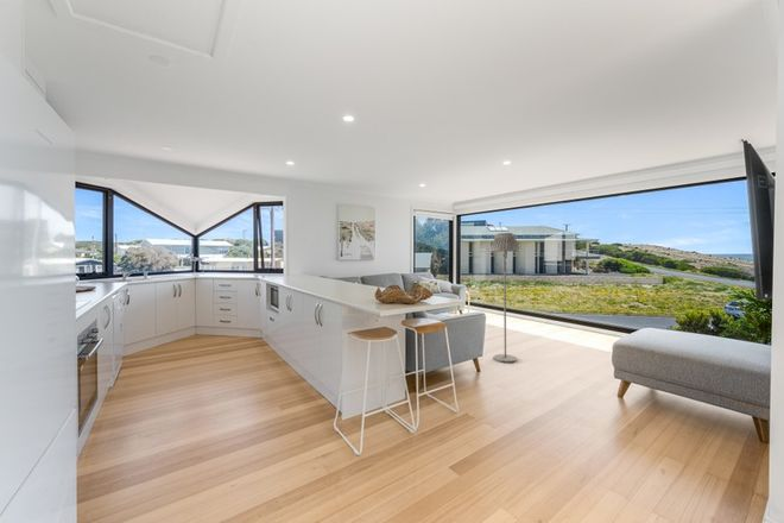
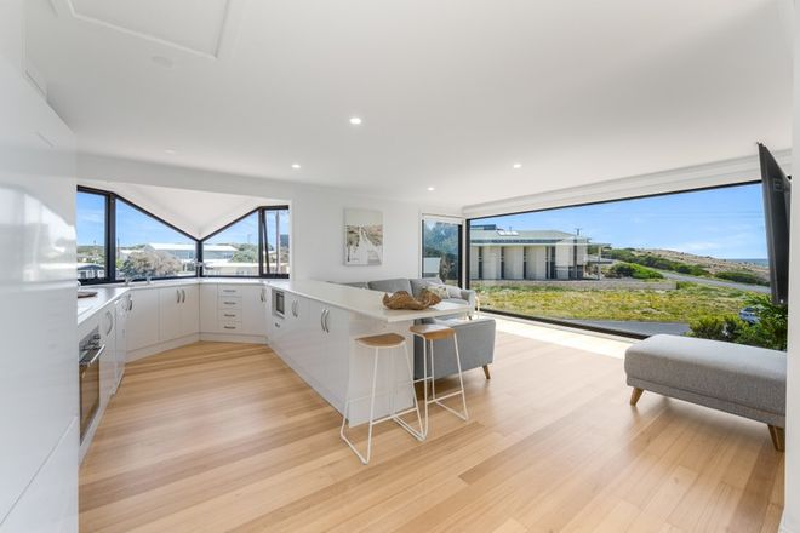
- floor lamp [489,232,521,364]
